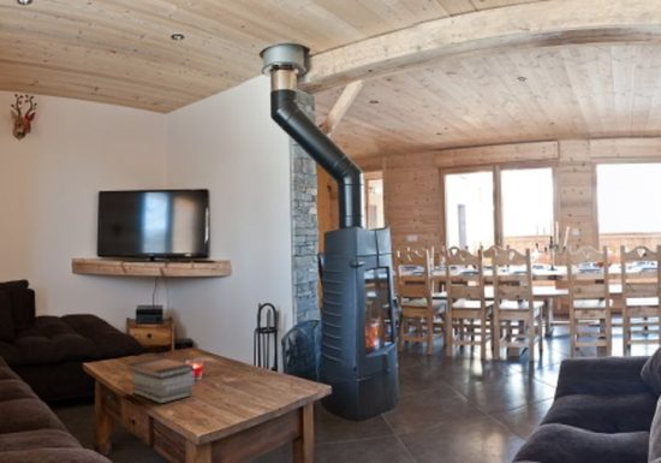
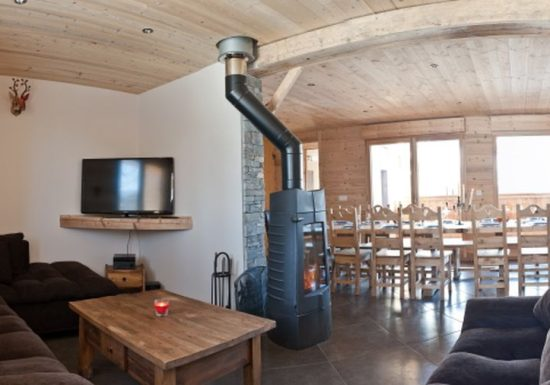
- book stack [127,357,196,405]
